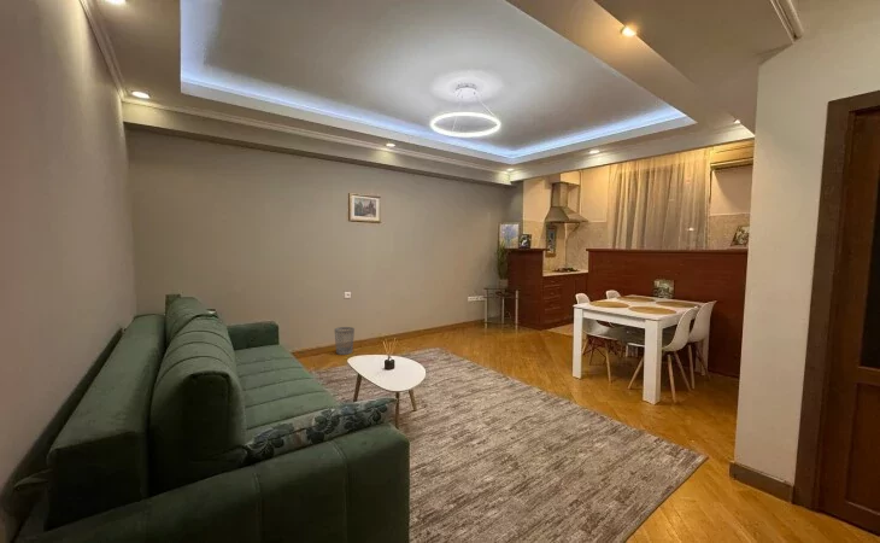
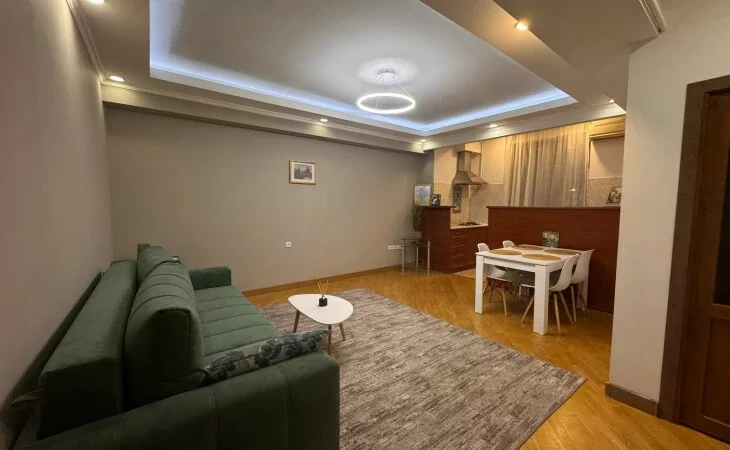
- wastebasket [334,326,356,356]
